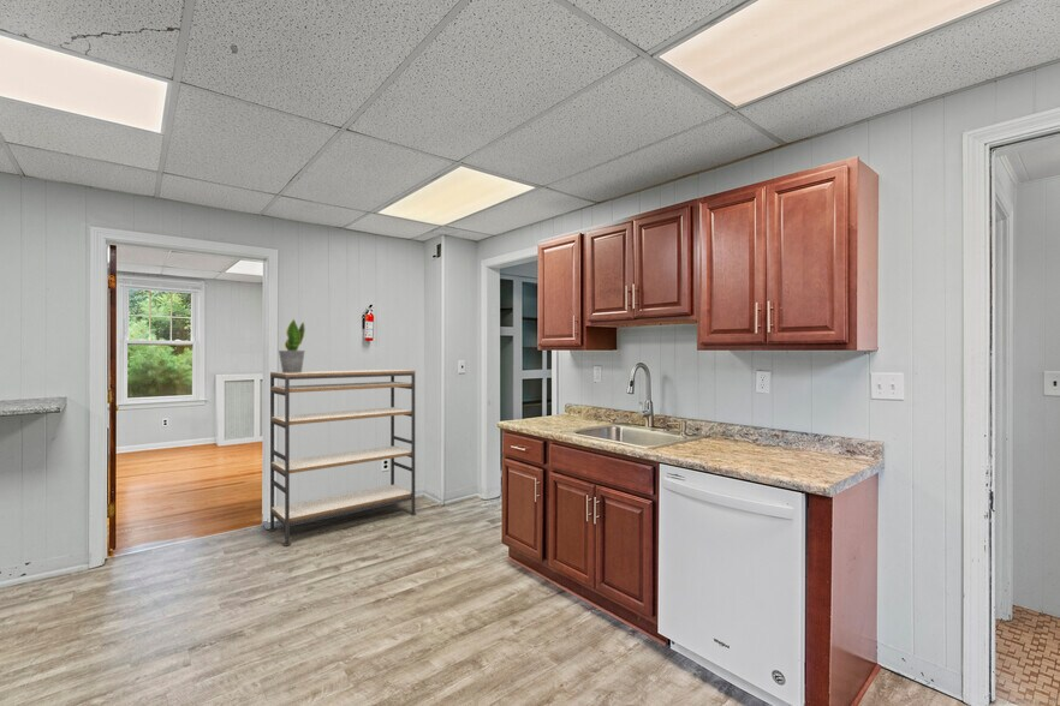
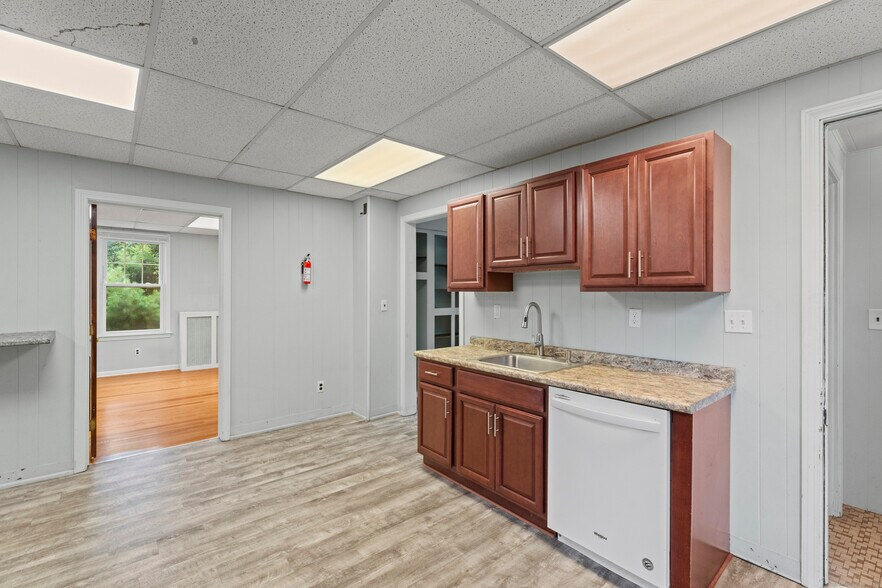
- potted plant [278,317,306,373]
- shelving unit [268,369,417,546]
